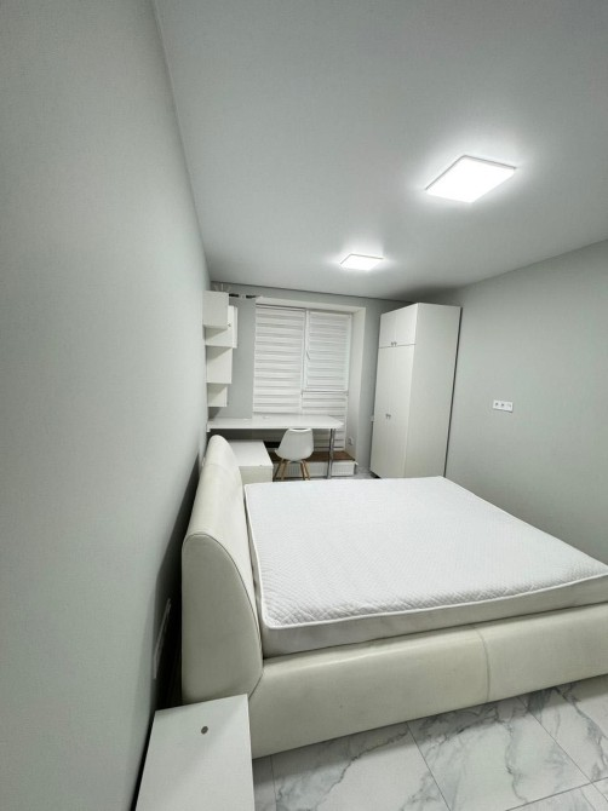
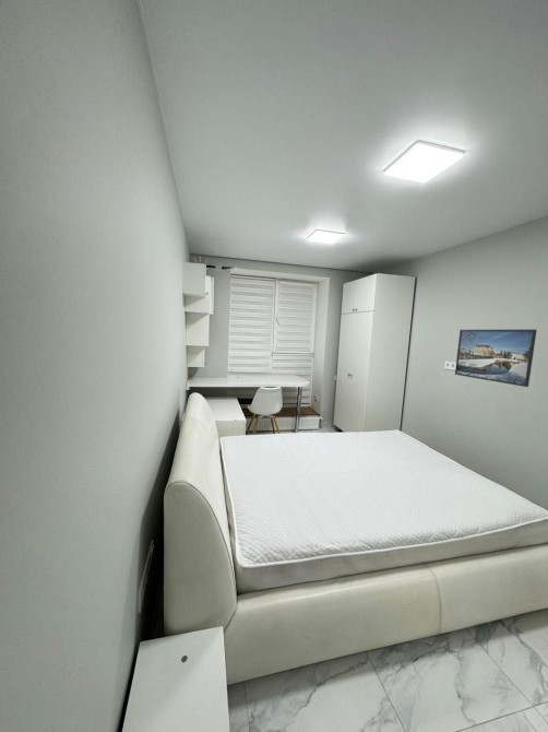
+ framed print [454,328,538,388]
